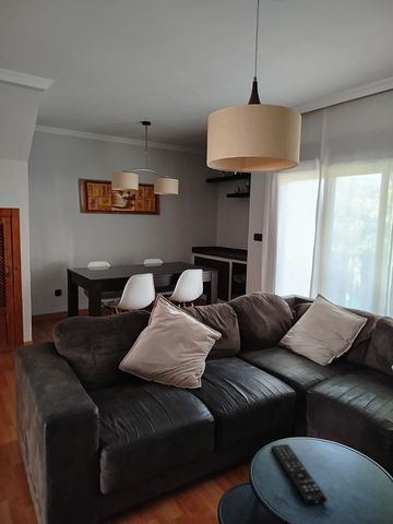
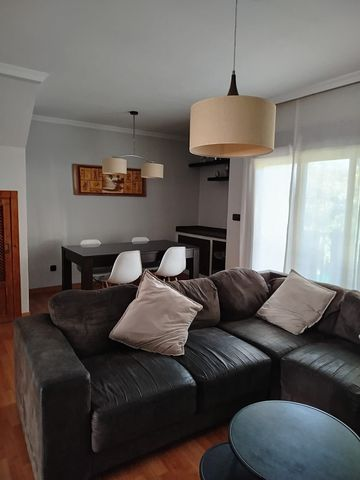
- remote control [271,443,329,507]
